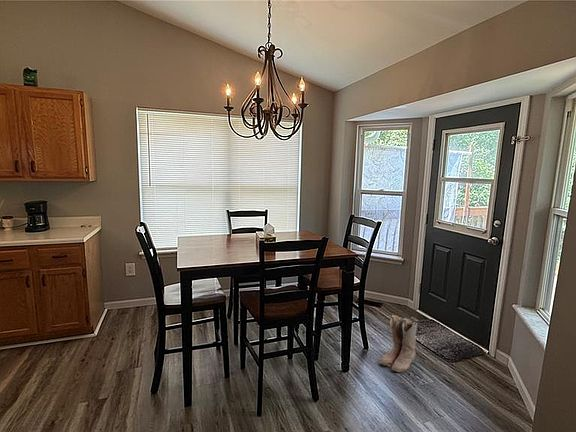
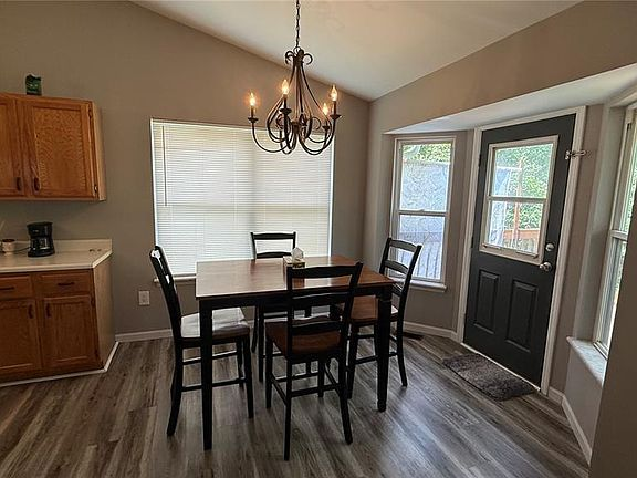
- boots [378,314,419,373]
